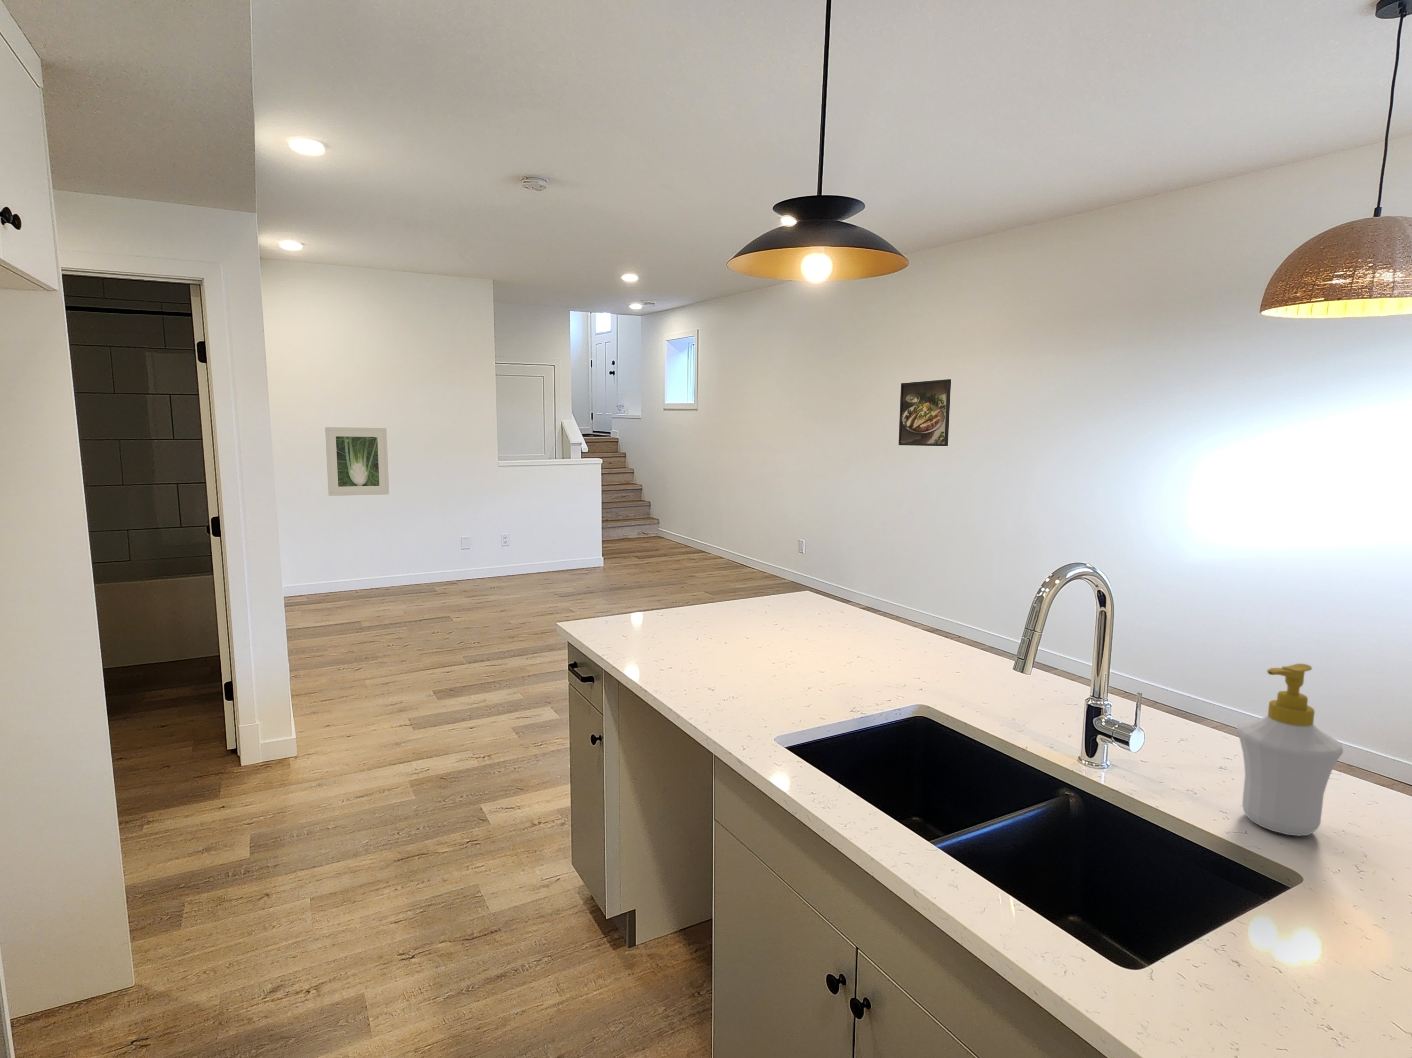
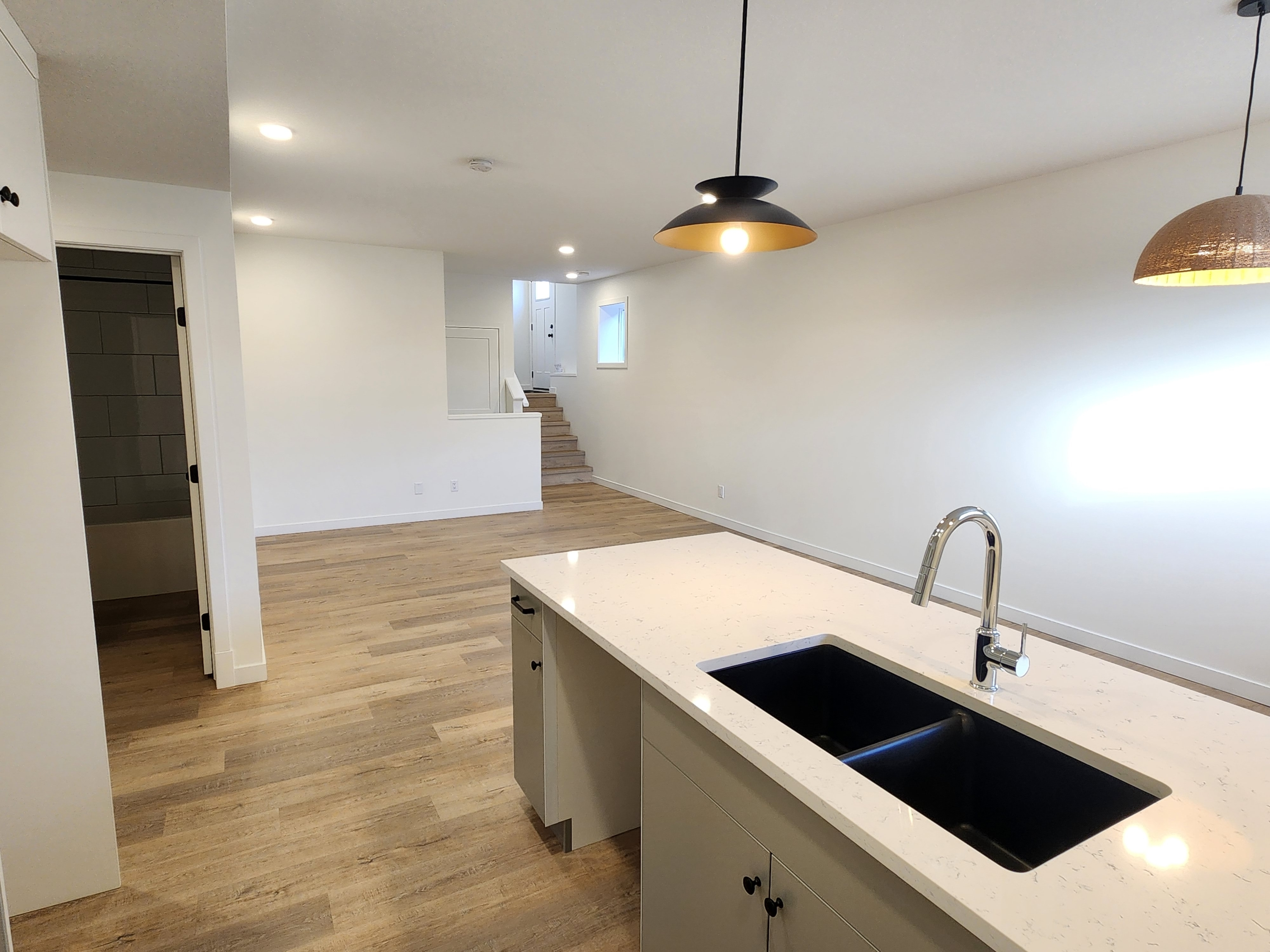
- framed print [325,427,390,497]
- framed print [898,379,952,447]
- soap bottle [1236,663,1344,837]
